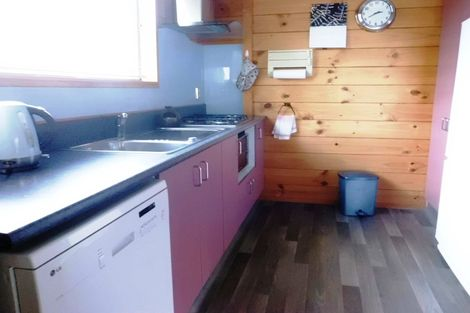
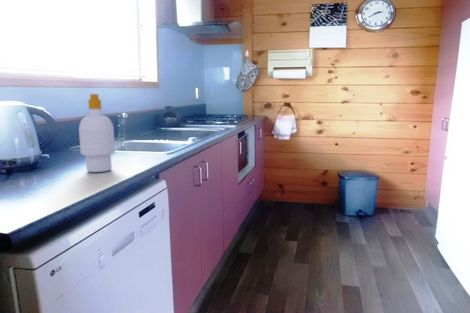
+ soap bottle [78,93,116,173]
